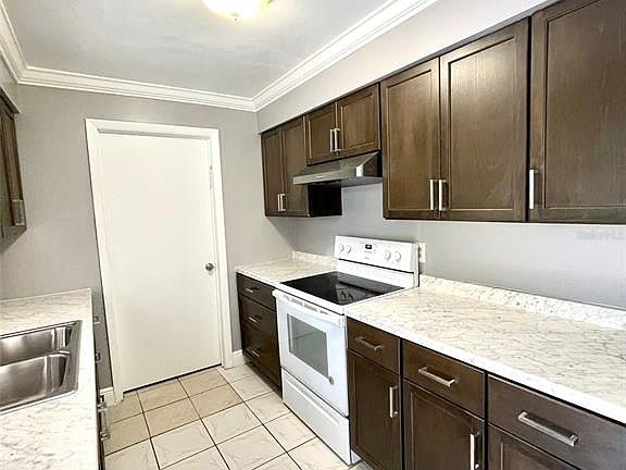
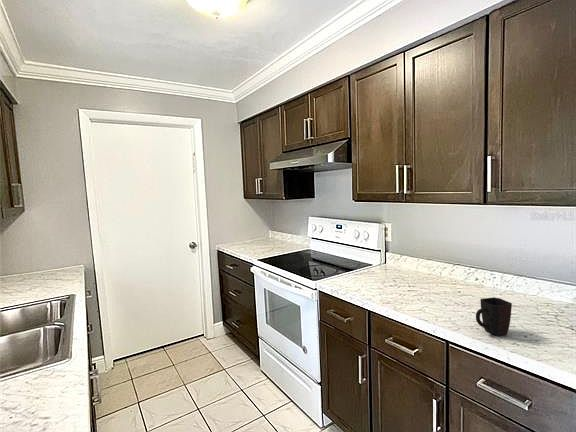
+ mug [475,297,513,337]
